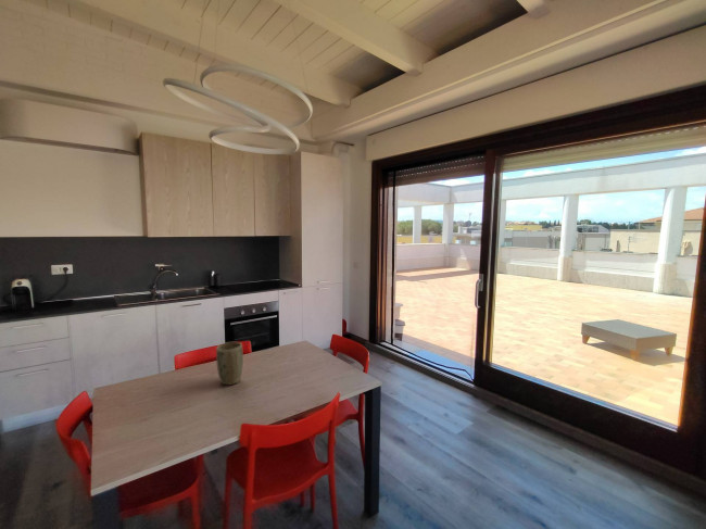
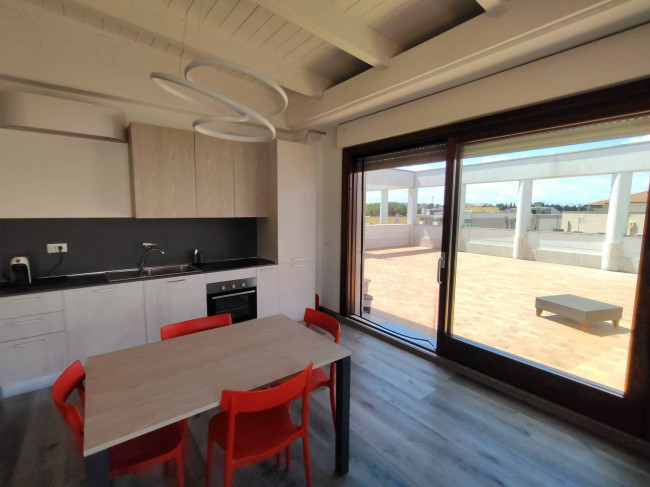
- plant pot [215,341,244,386]
